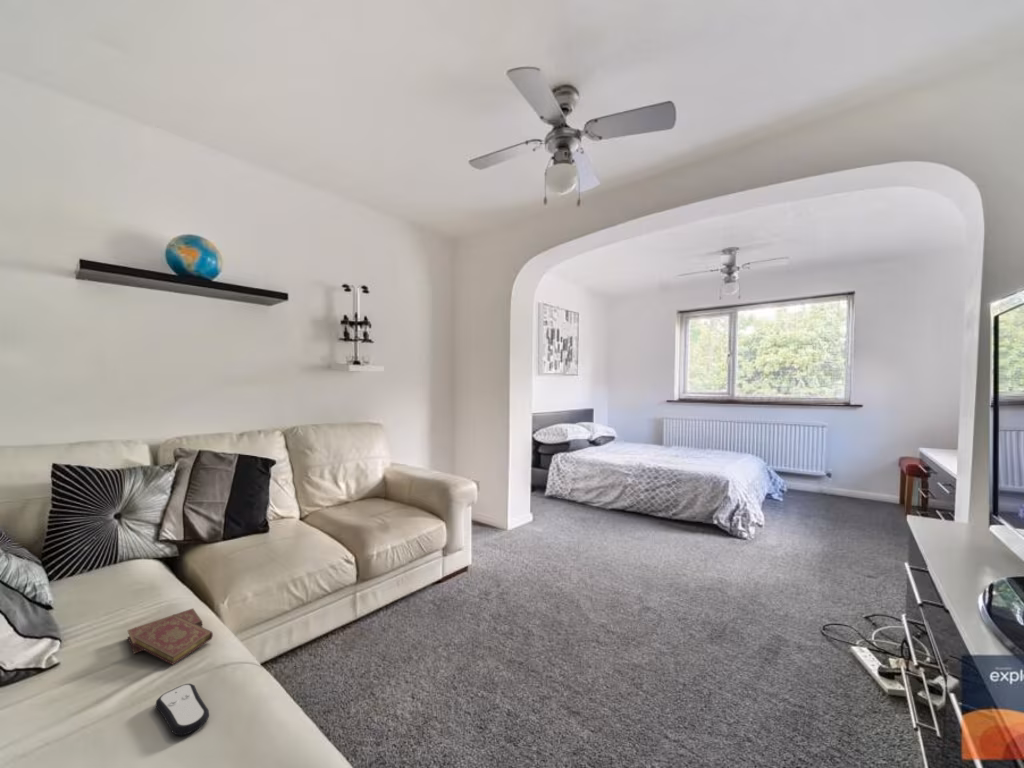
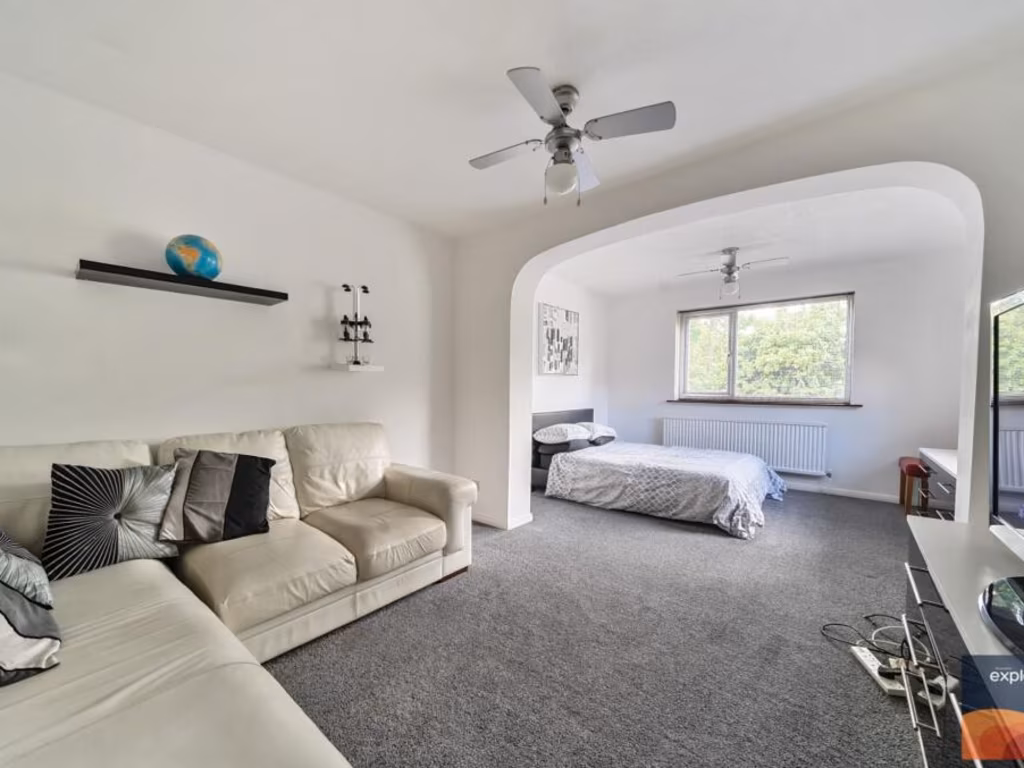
- remote control [155,683,210,736]
- book [127,607,214,666]
